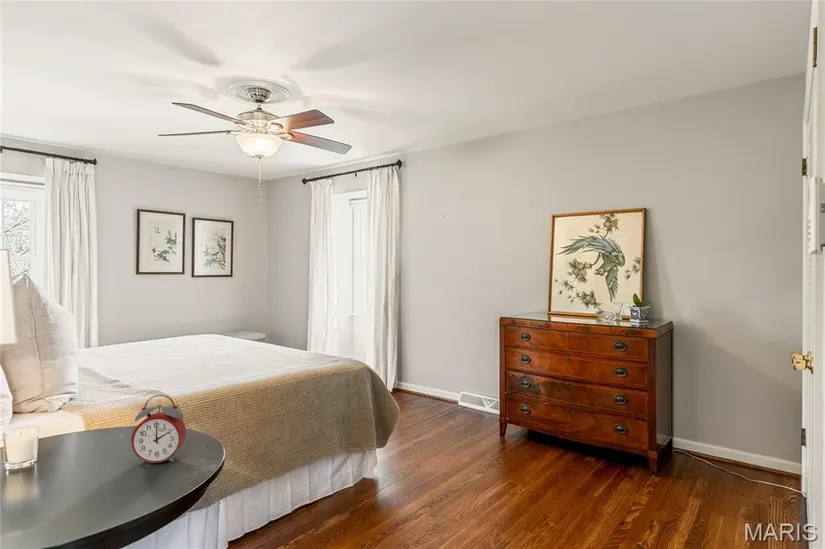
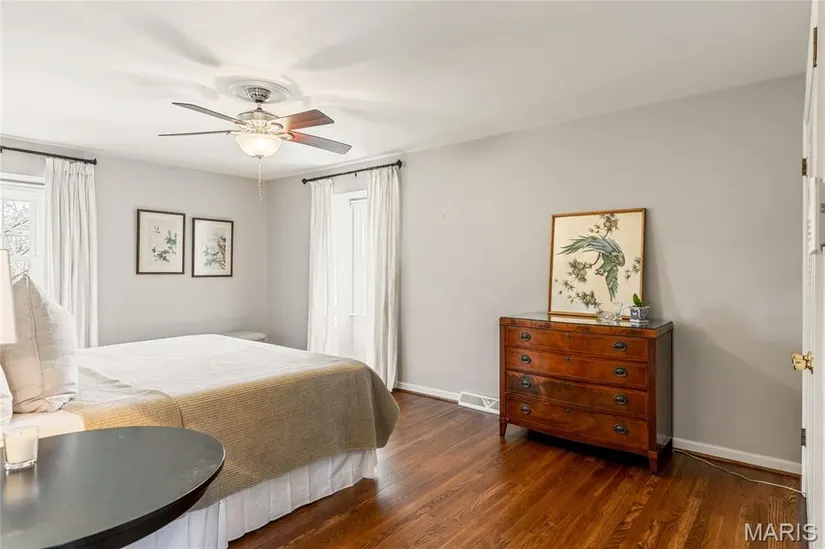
- alarm clock [130,394,187,465]
